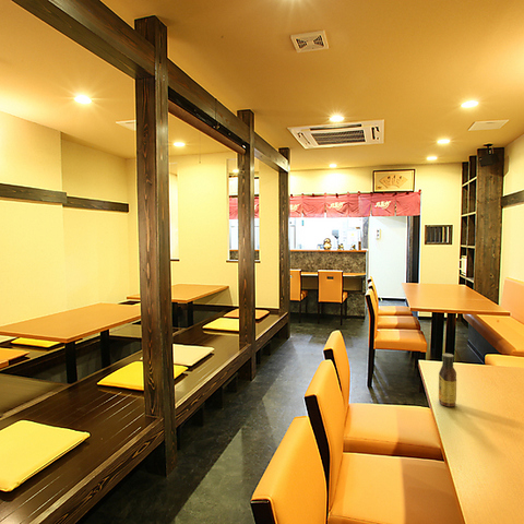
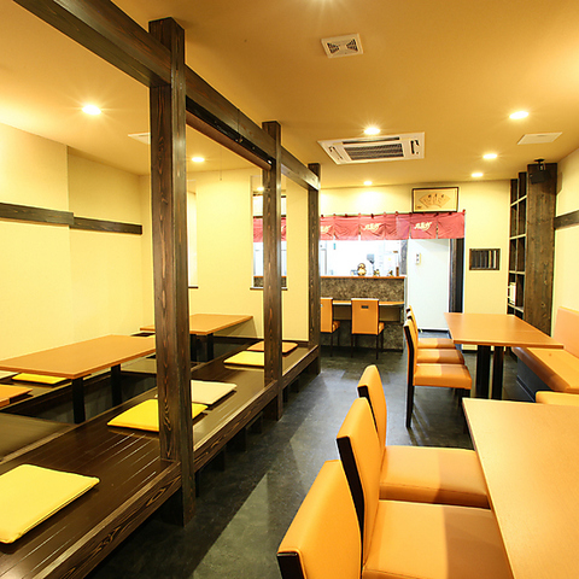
- sauce bottle [438,353,457,407]
